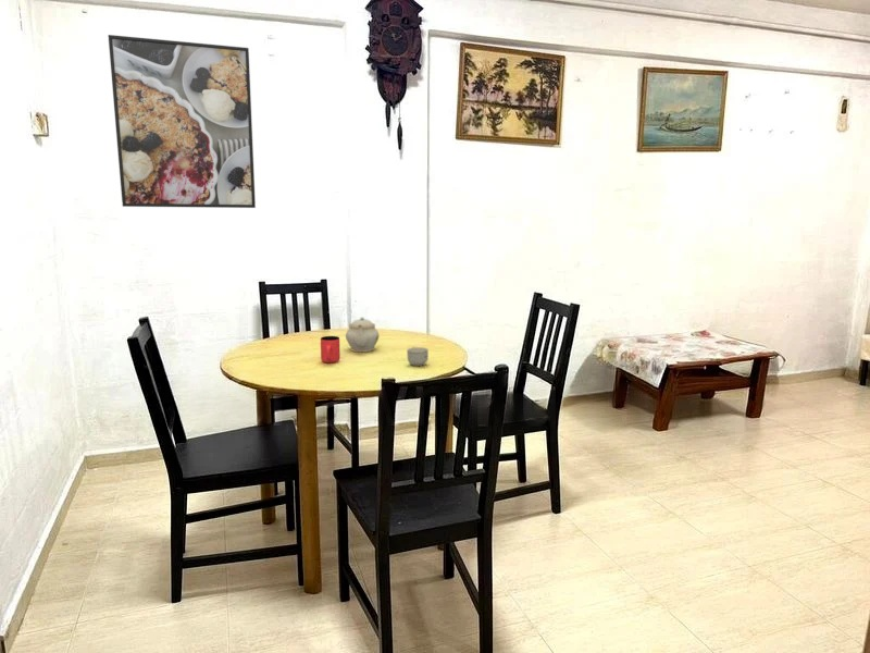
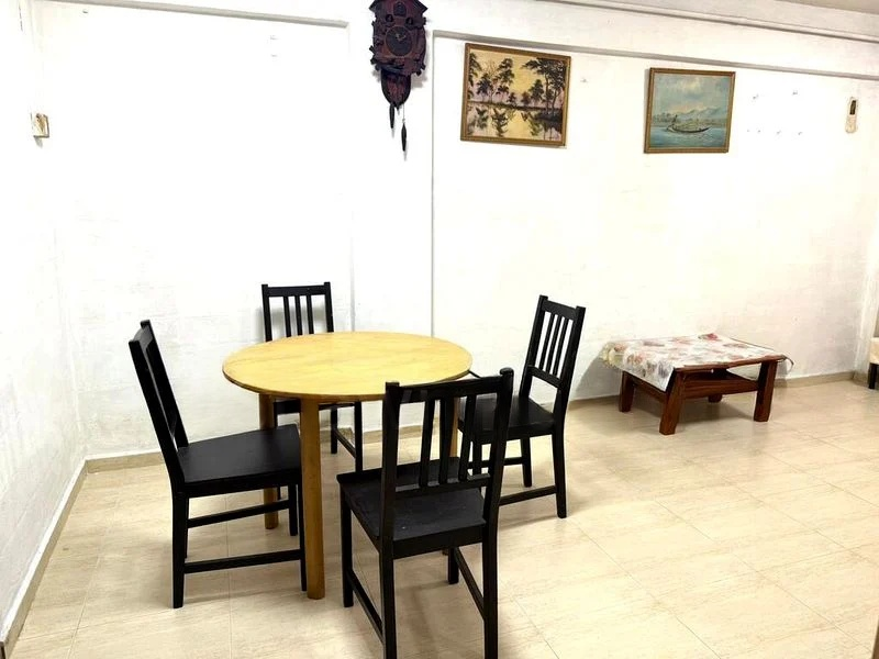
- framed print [108,34,257,209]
- cup [320,335,341,364]
- cup [406,346,430,367]
- teapot [345,316,380,353]
